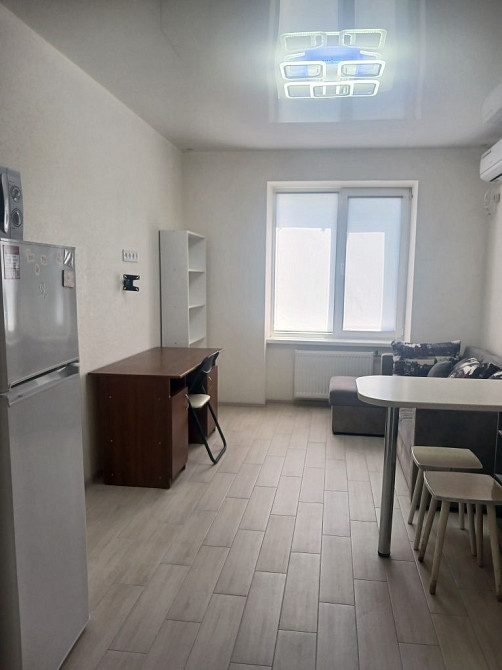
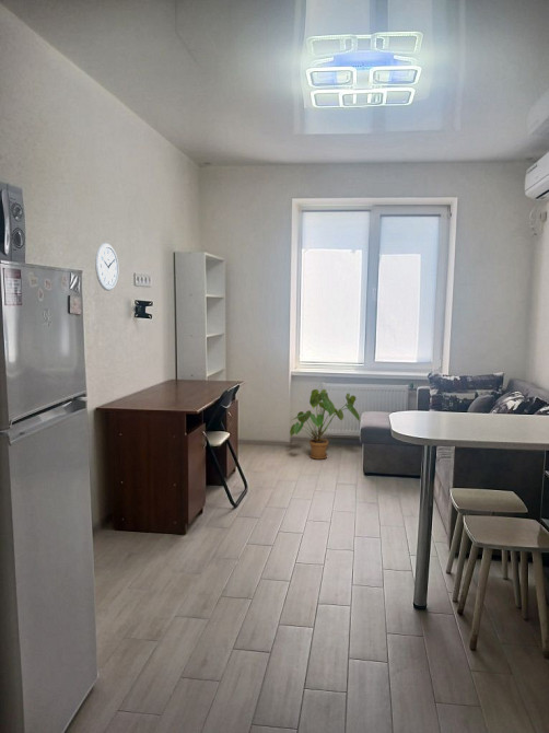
+ wall clock [94,242,119,292]
+ house plant [289,388,361,461]
